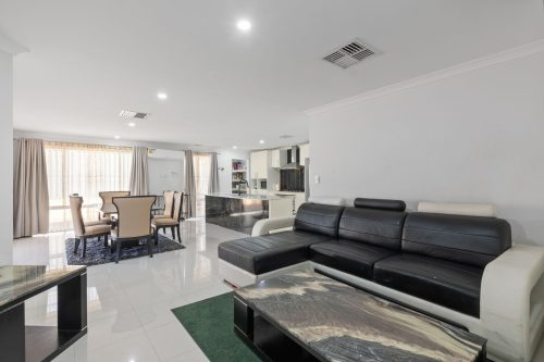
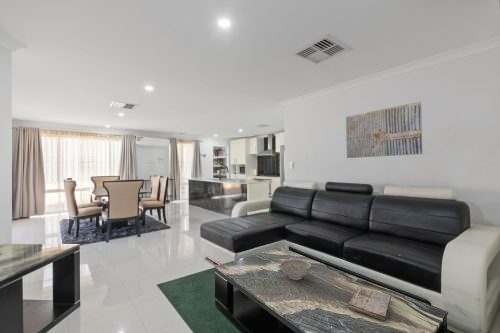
+ book [347,286,392,322]
+ decorative bowl [279,258,312,281]
+ wall art [345,101,423,159]
